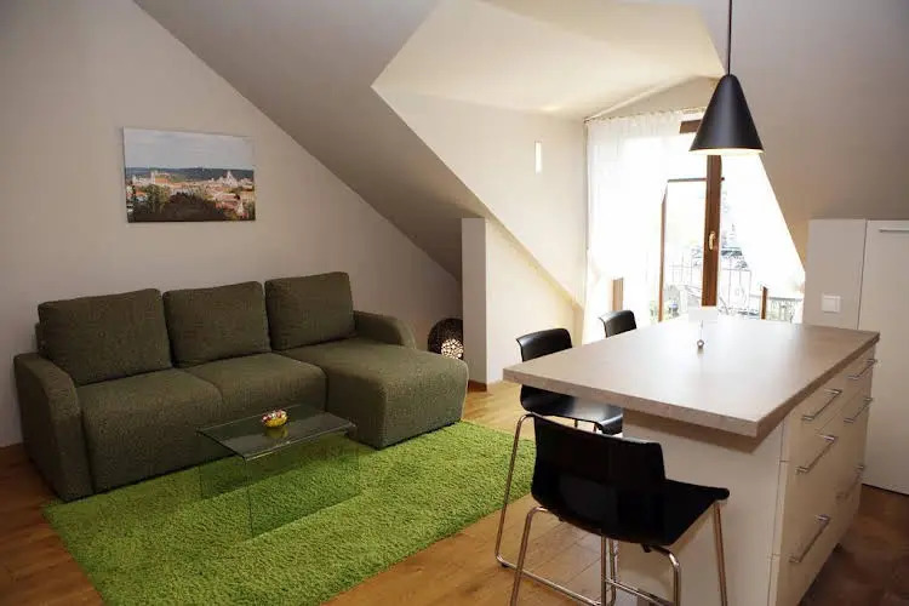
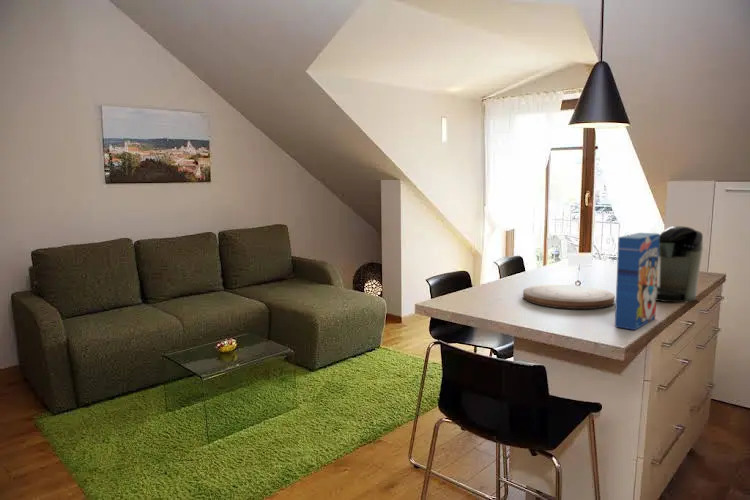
+ cutting board [522,284,615,310]
+ cereal box [614,232,660,331]
+ coffee maker [656,225,704,303]
